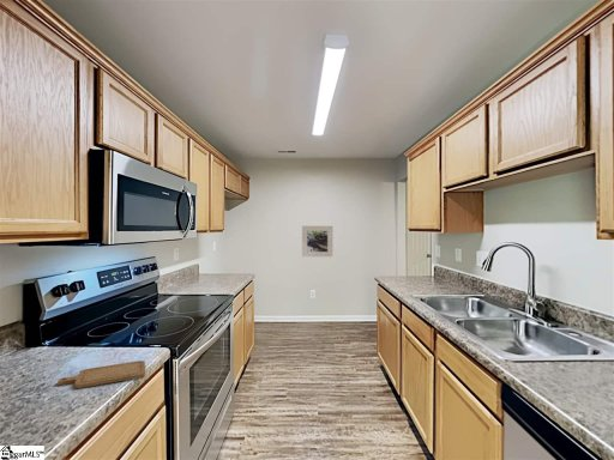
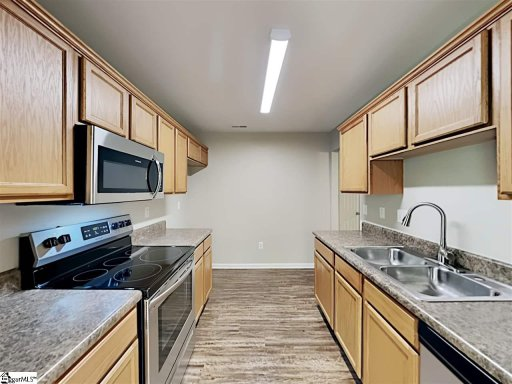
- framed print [301,225,333,258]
- chopping board [56,359,146,389]
